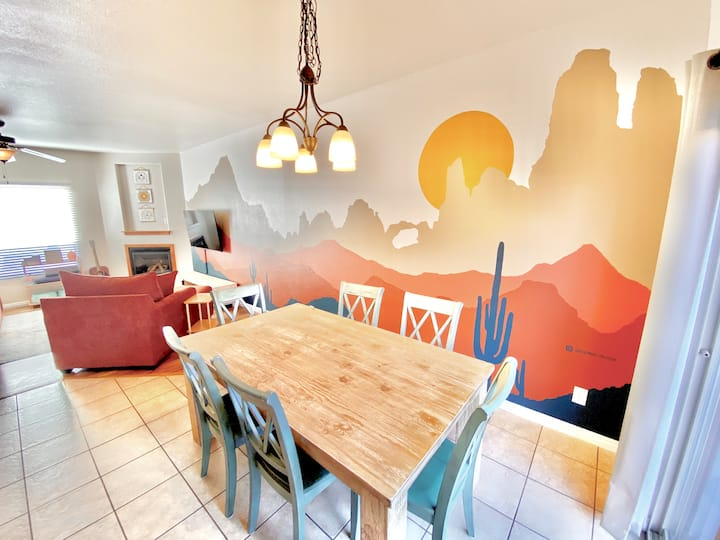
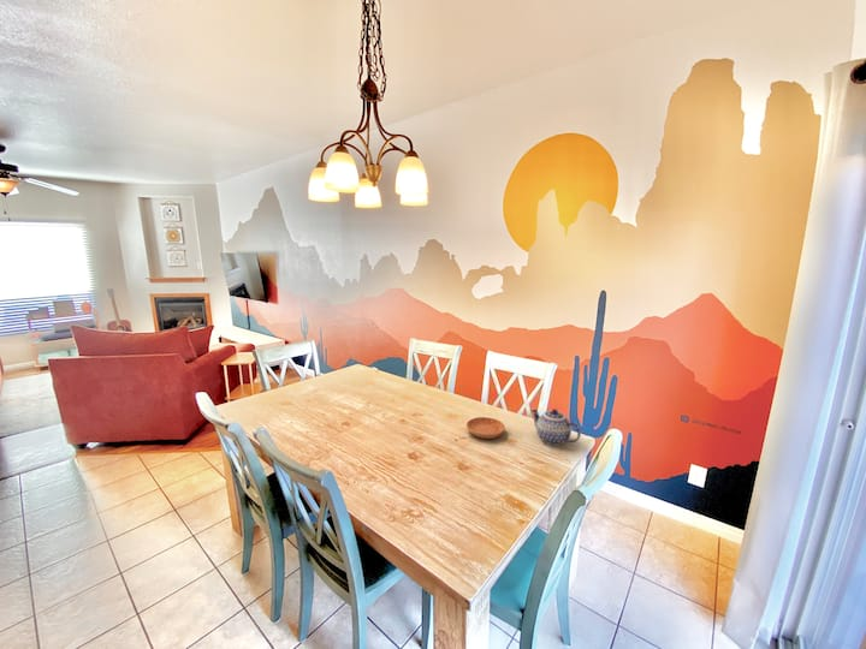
+ saucer [465,416,506,440]
+ teapot [529,407,582,447]
